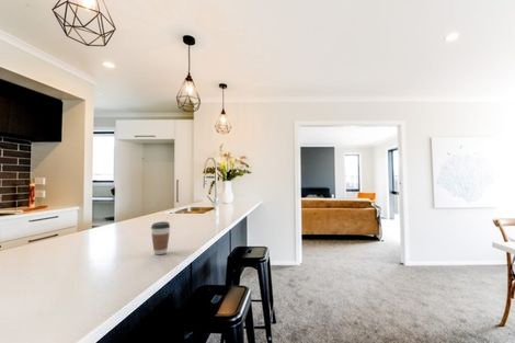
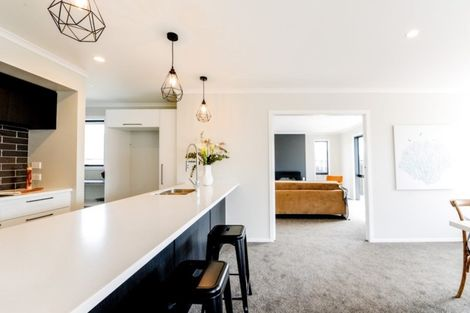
- coffee cup [150,220,171,255]
